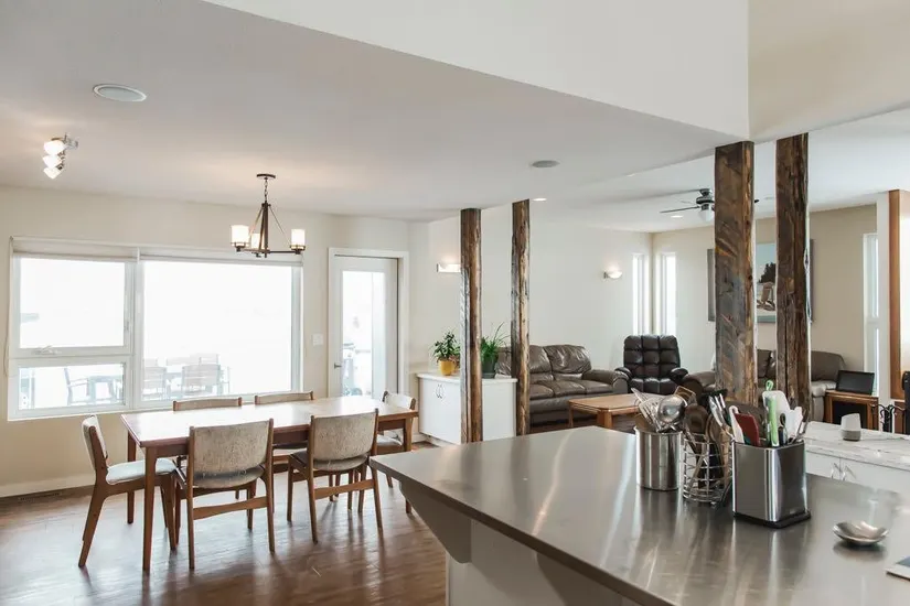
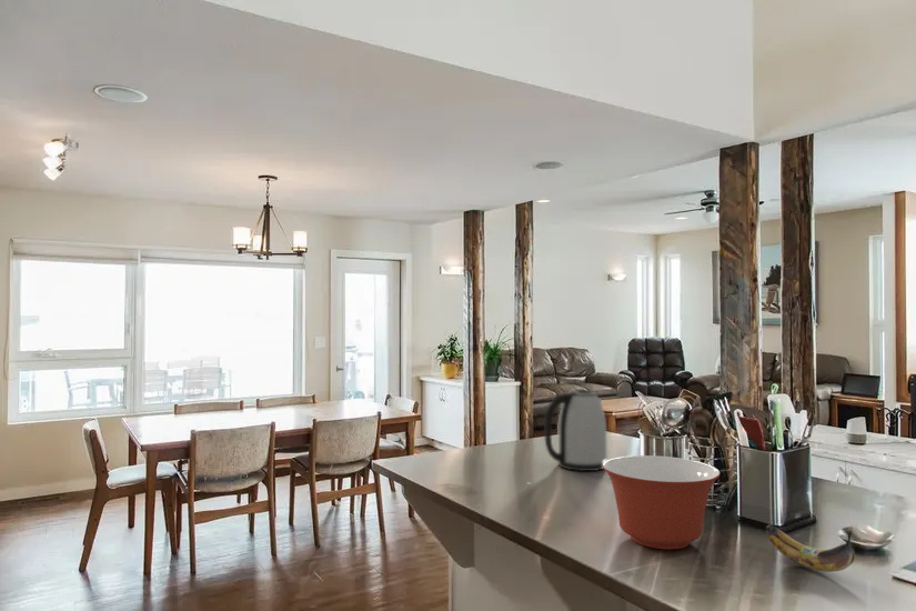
+ kettle [543,388,608,472]
+ mixing bowl [603,454,722,551]
+ banana [765,523,856,573]
